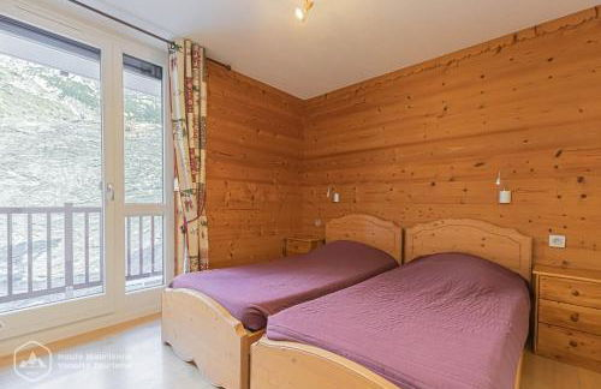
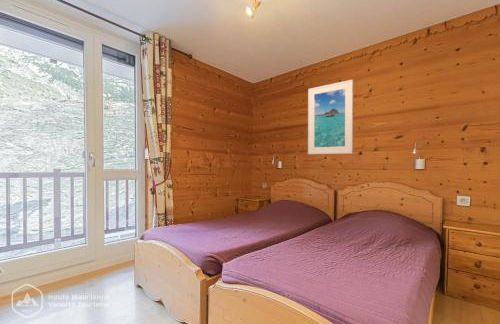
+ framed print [307,79,354,155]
